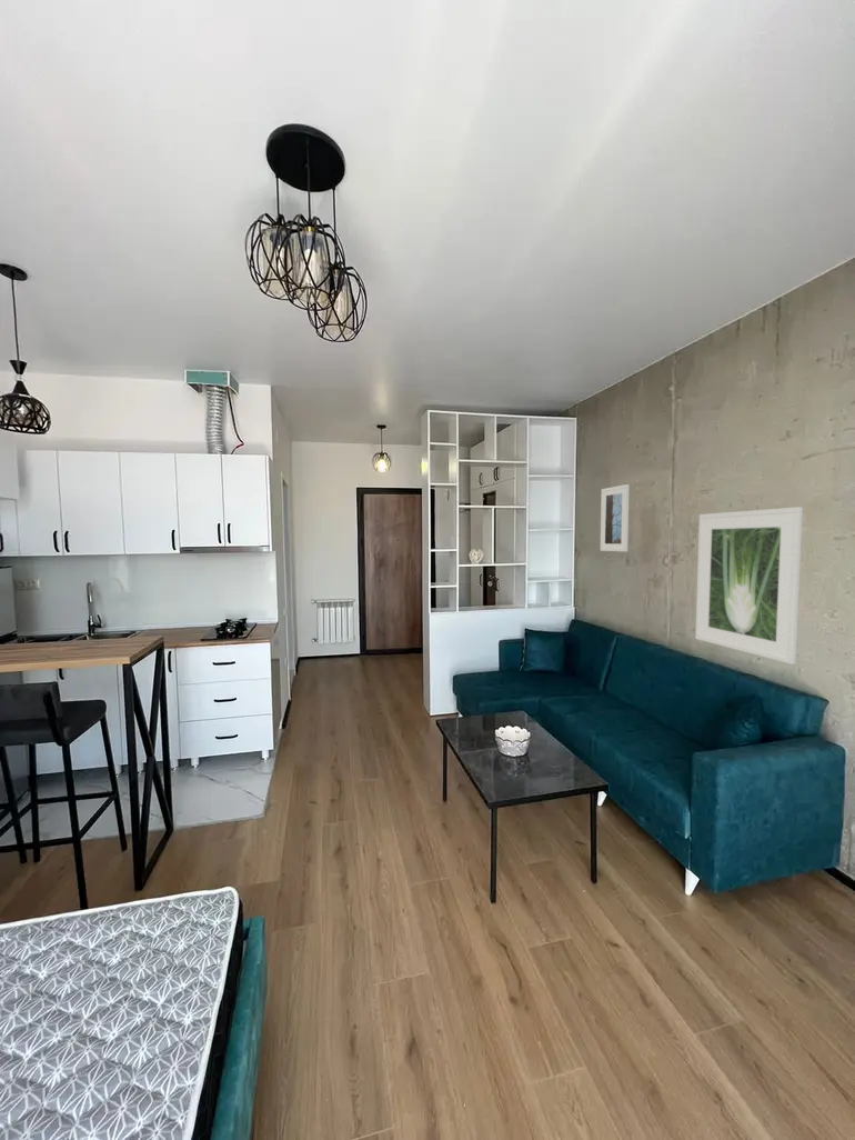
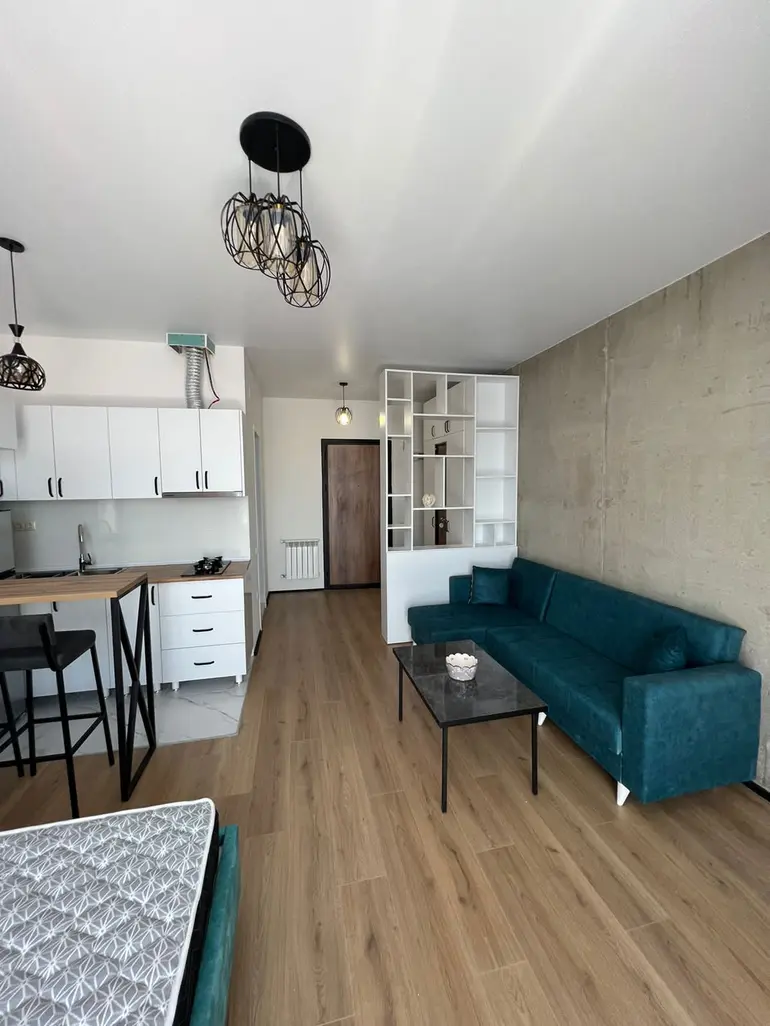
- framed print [600,483,631,552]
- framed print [694,506,804,666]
